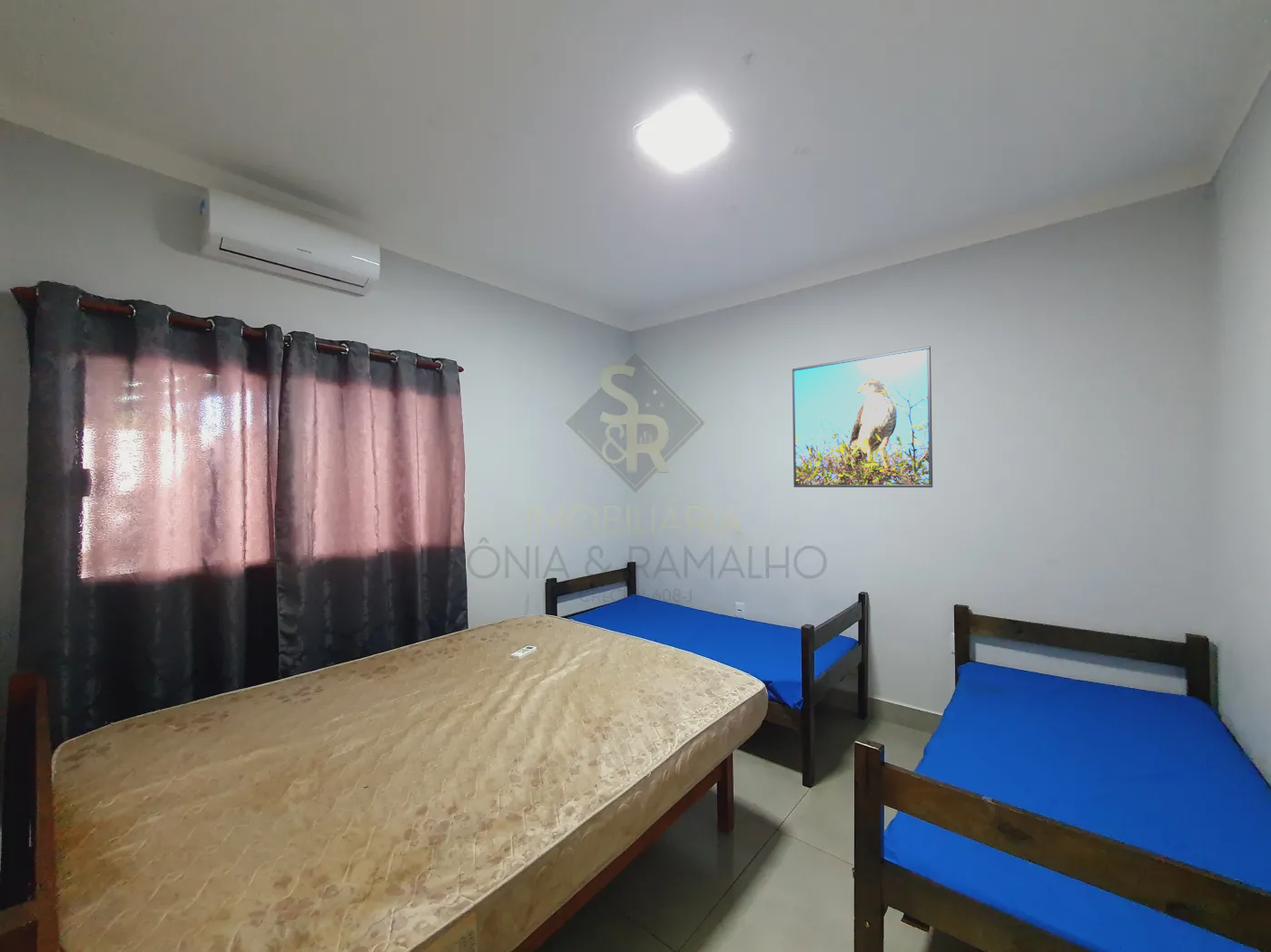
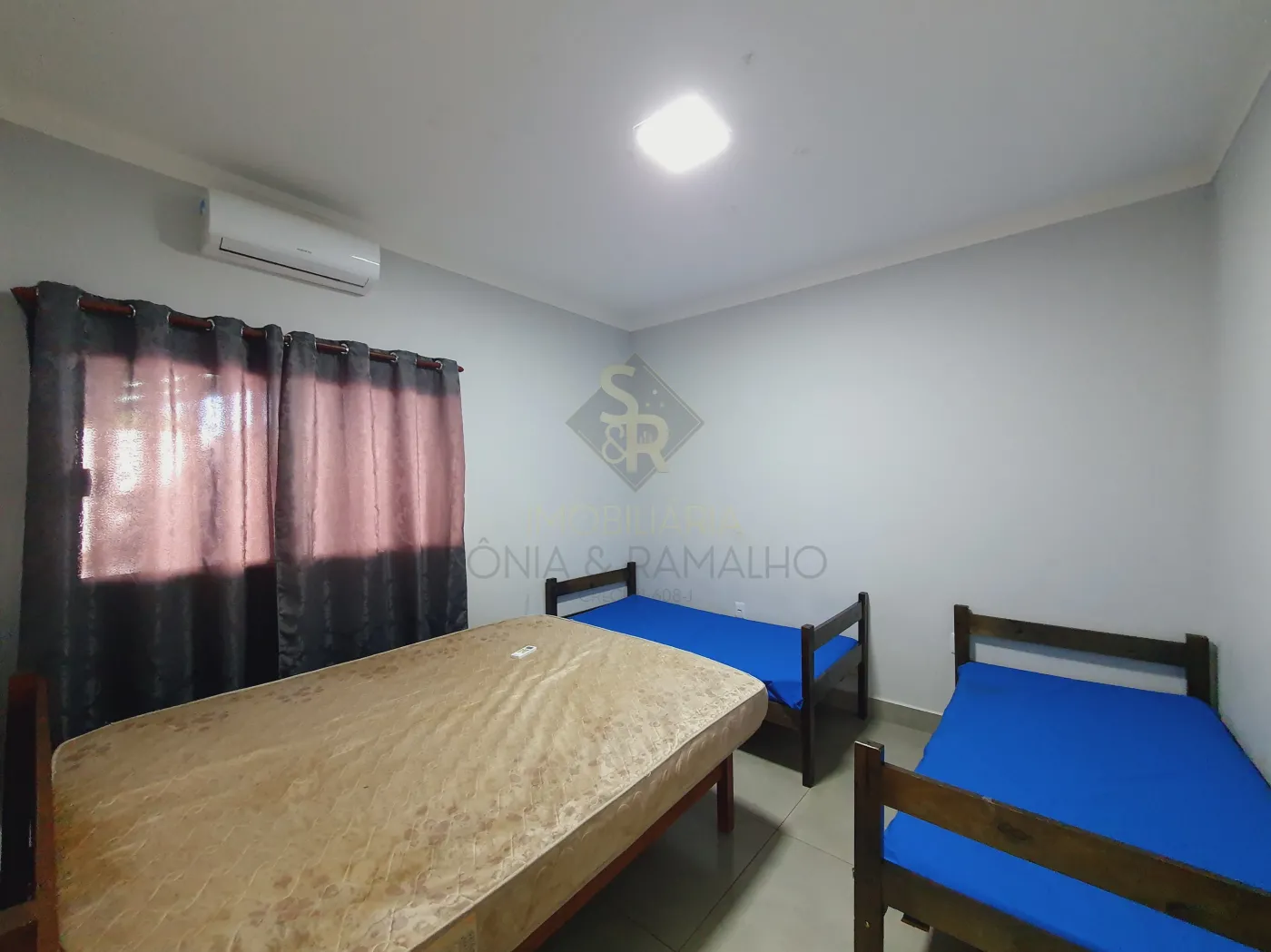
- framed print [792,345,933,488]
